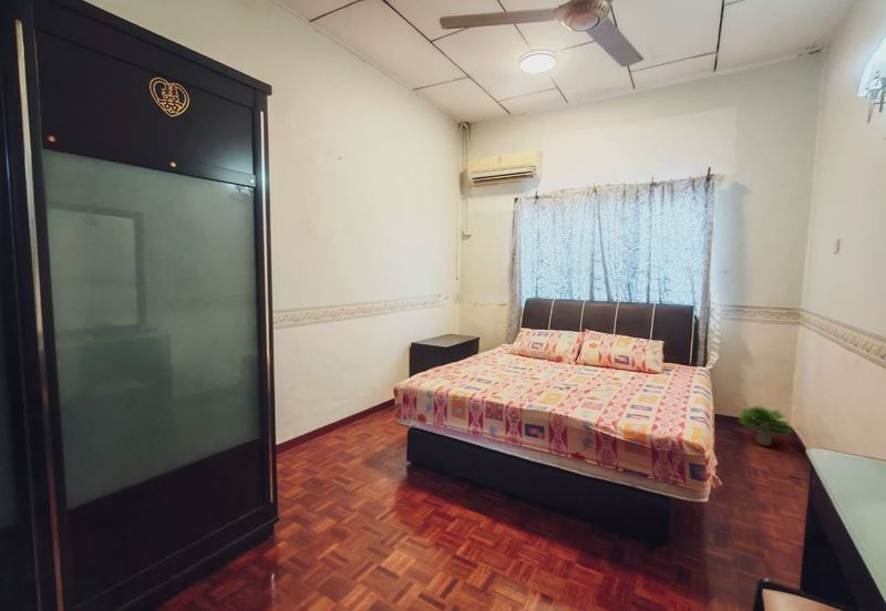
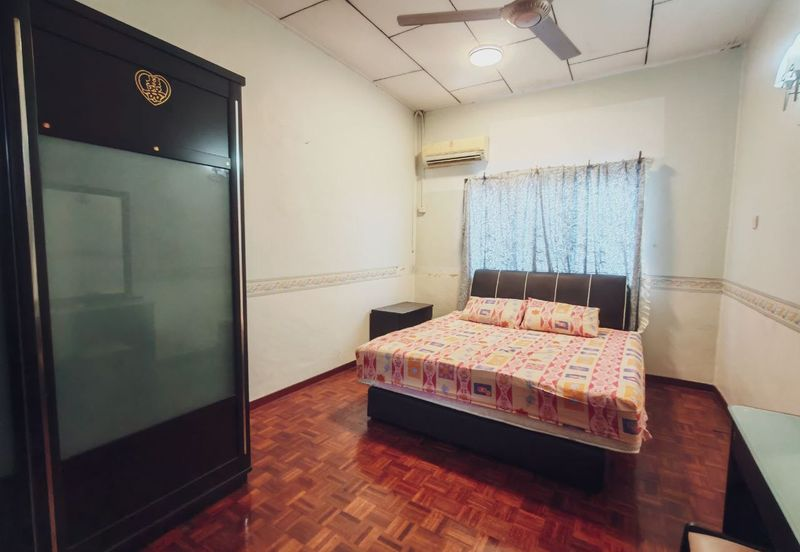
- potted plant [736,404,796,447]
